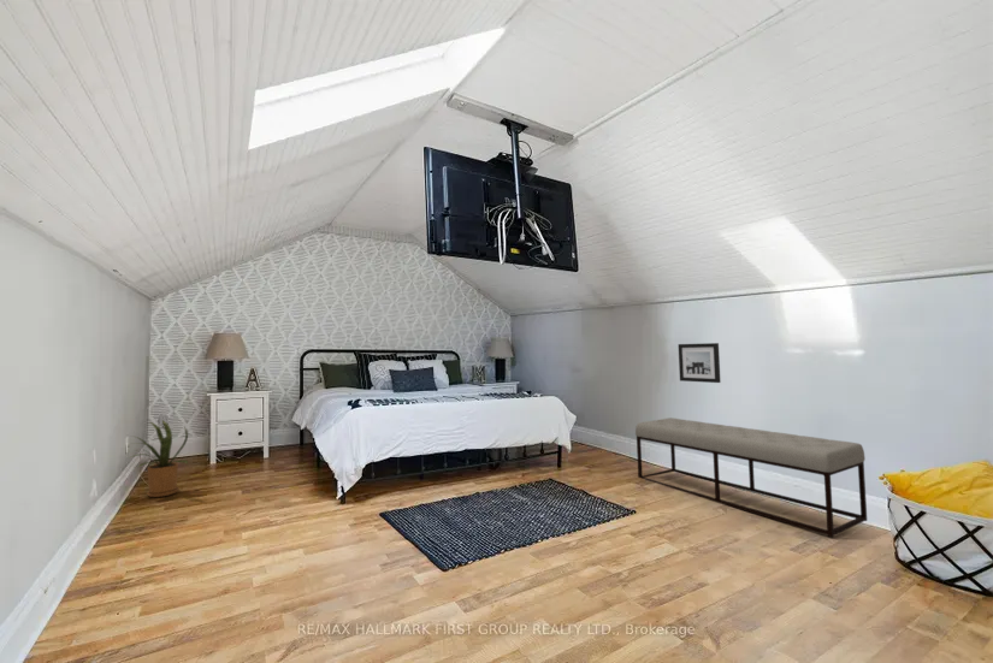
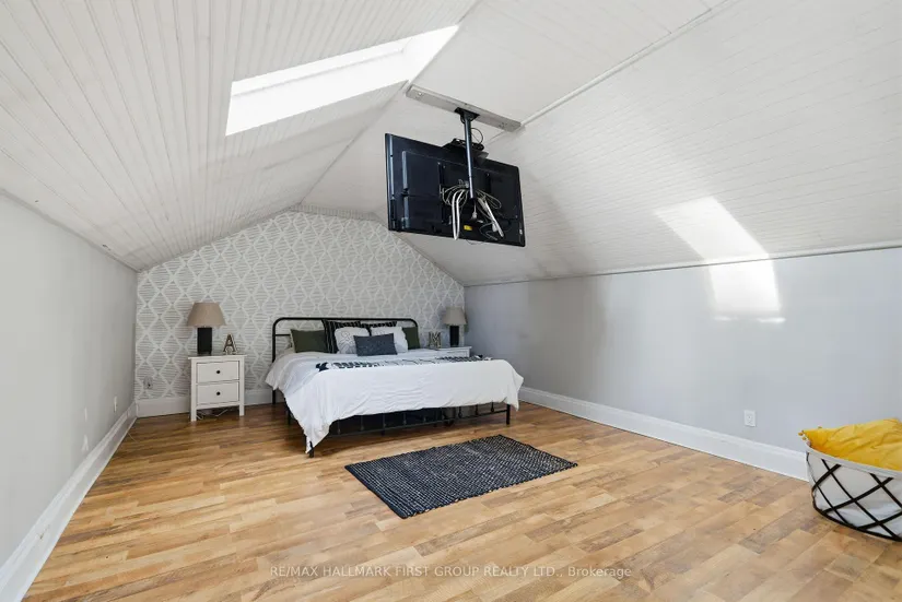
- house plant [128,419,189,498]
- wall art [678,342,722,384]
- bench [634,416,868,538]
